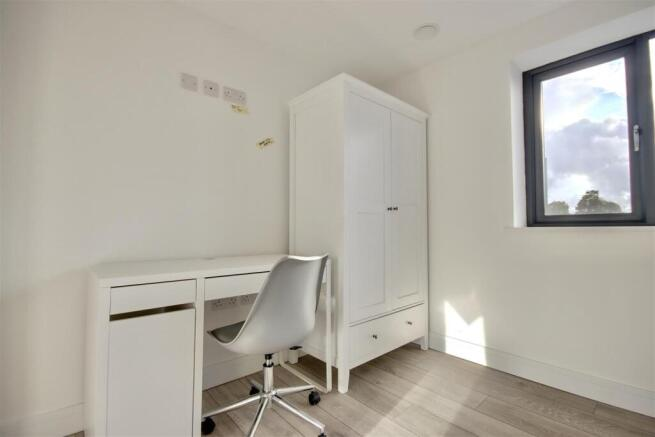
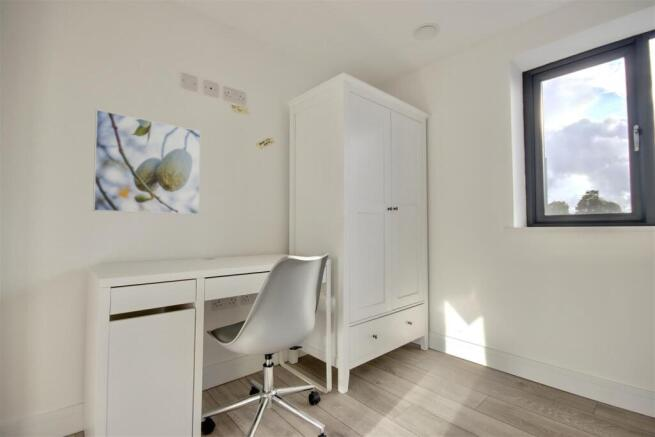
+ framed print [92,108,202,215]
